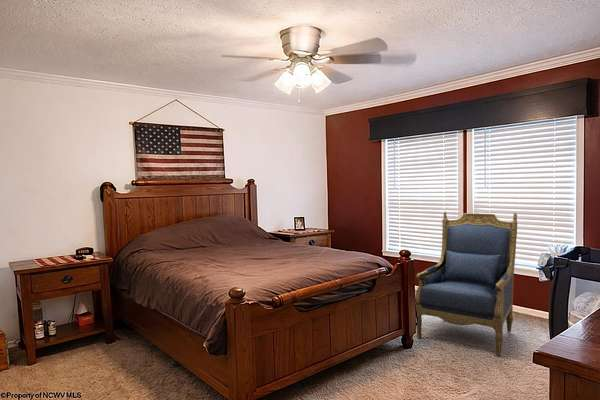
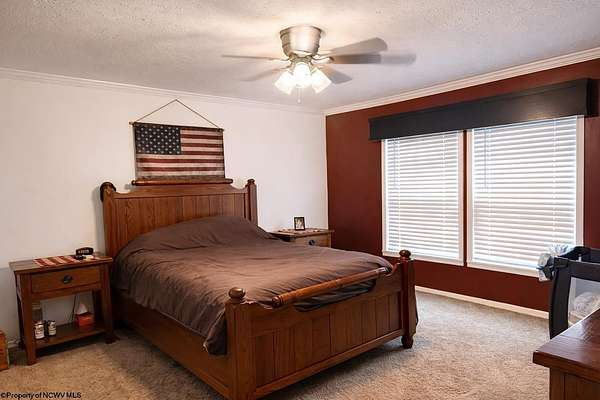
- armchair [414,210,518,357]
